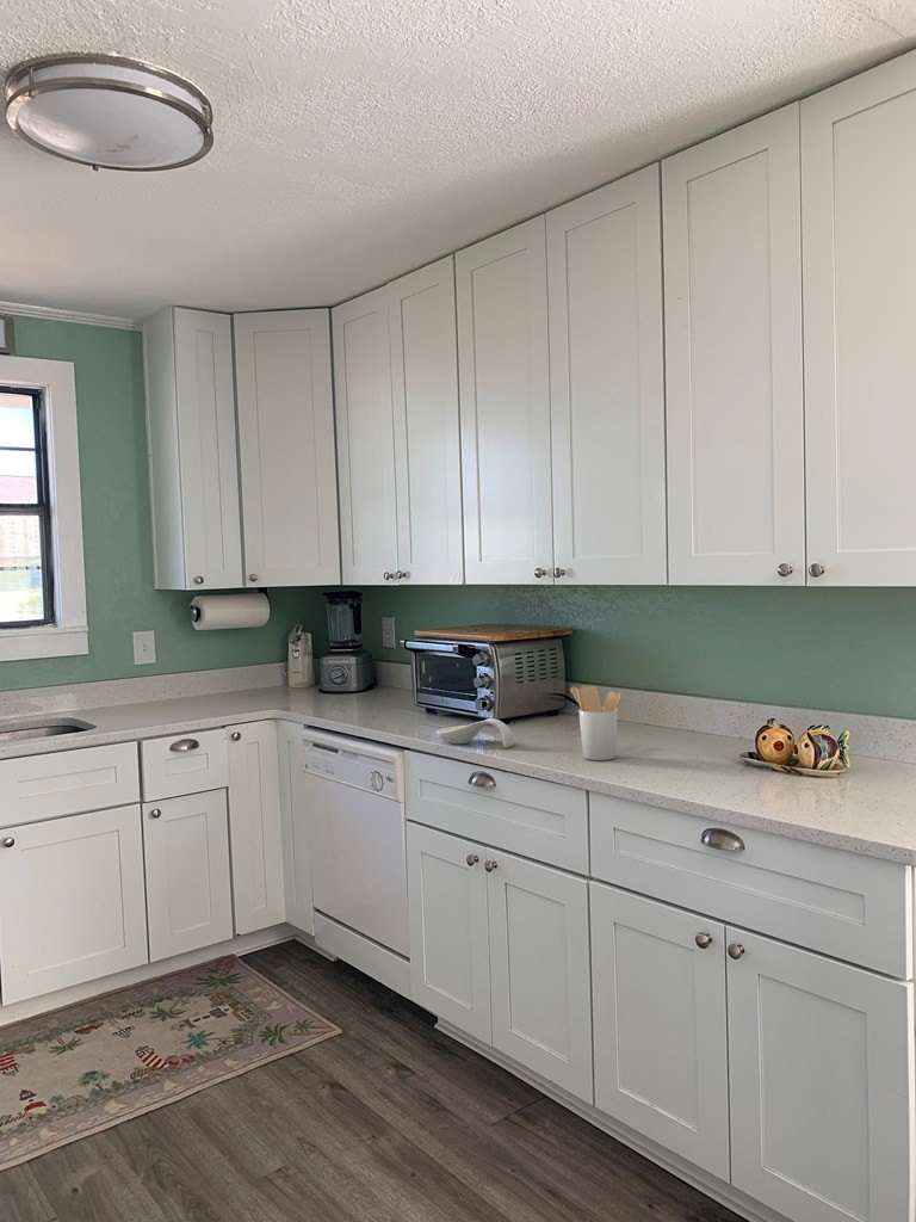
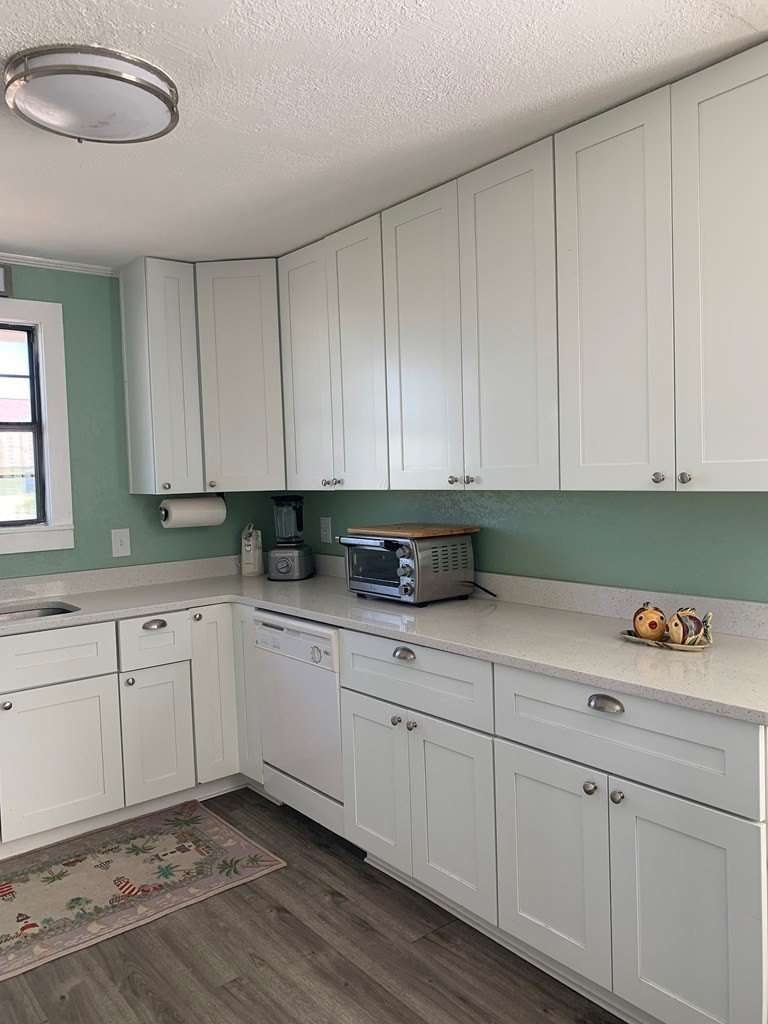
- spoon rest [435,717,516,748]
- utensil holder [569,685,621,761]
